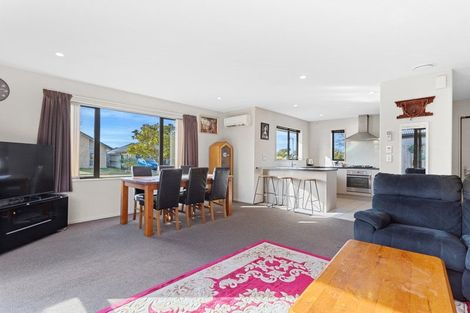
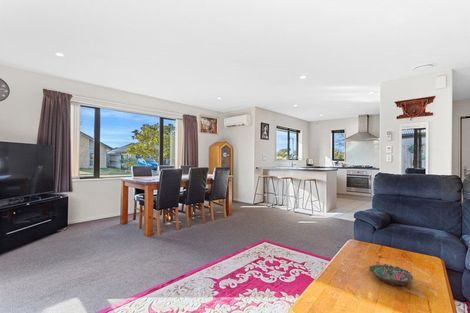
+ bowl [368,263,414,287]
